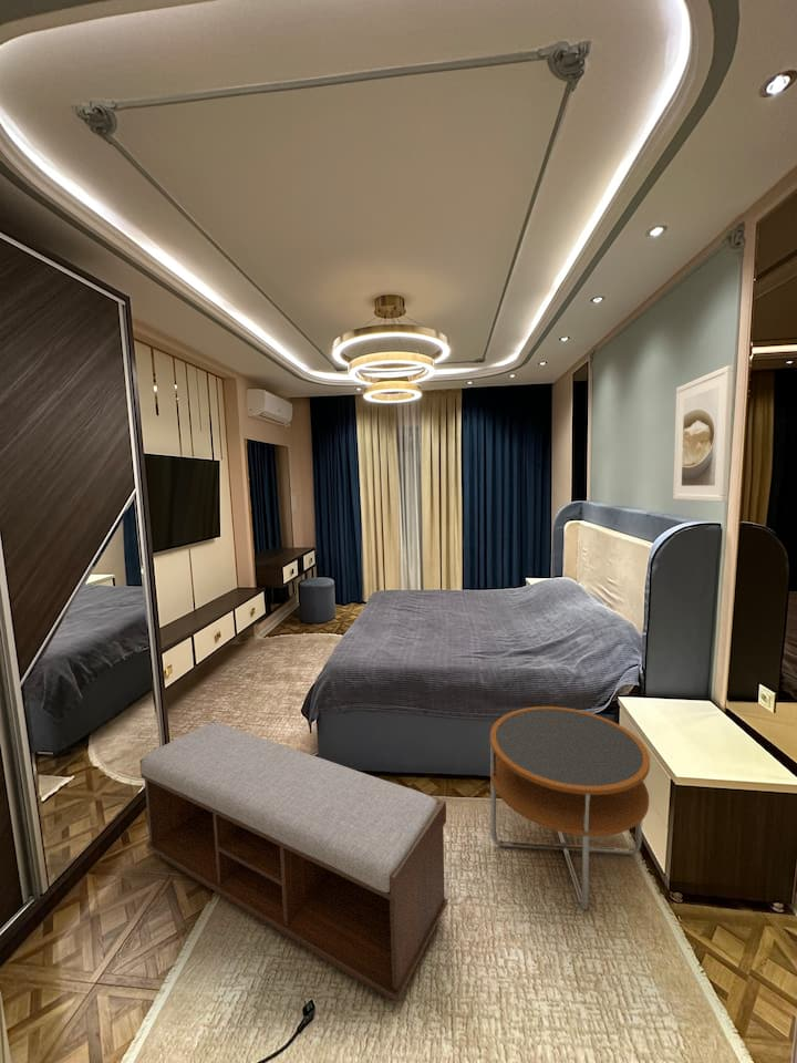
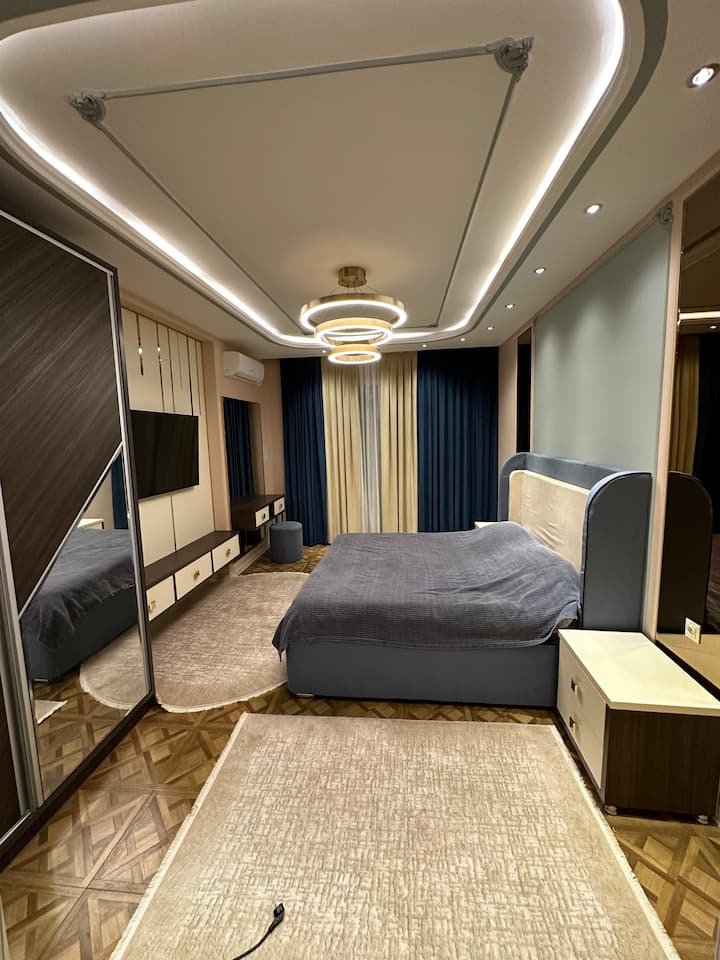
- side table [488,705,651,910]
- bench [138,721,448,1003]
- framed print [672,364,735,503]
